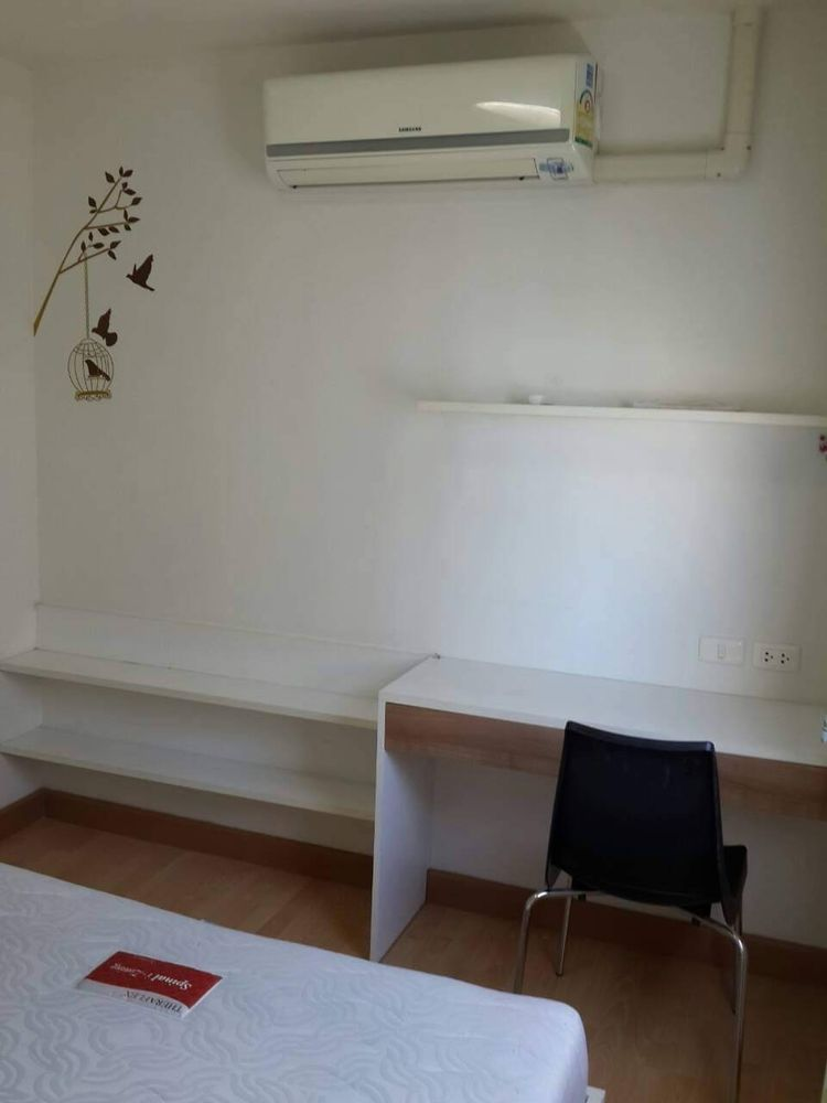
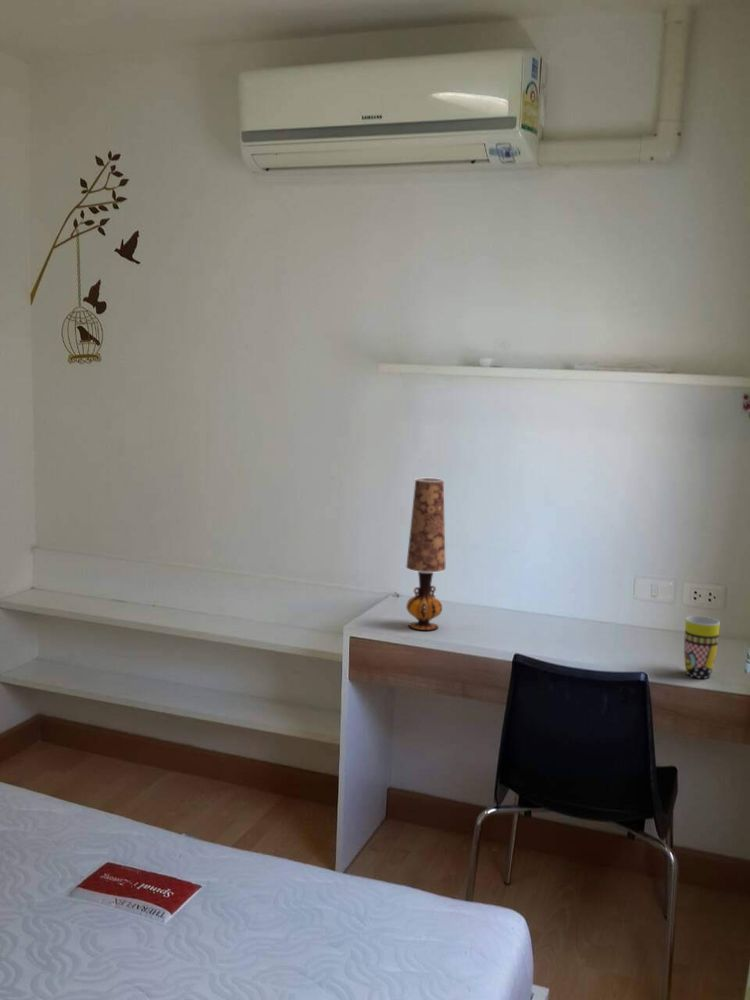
+ table lamp [405,477,447,631]
+ mug [683,615,721,679]
